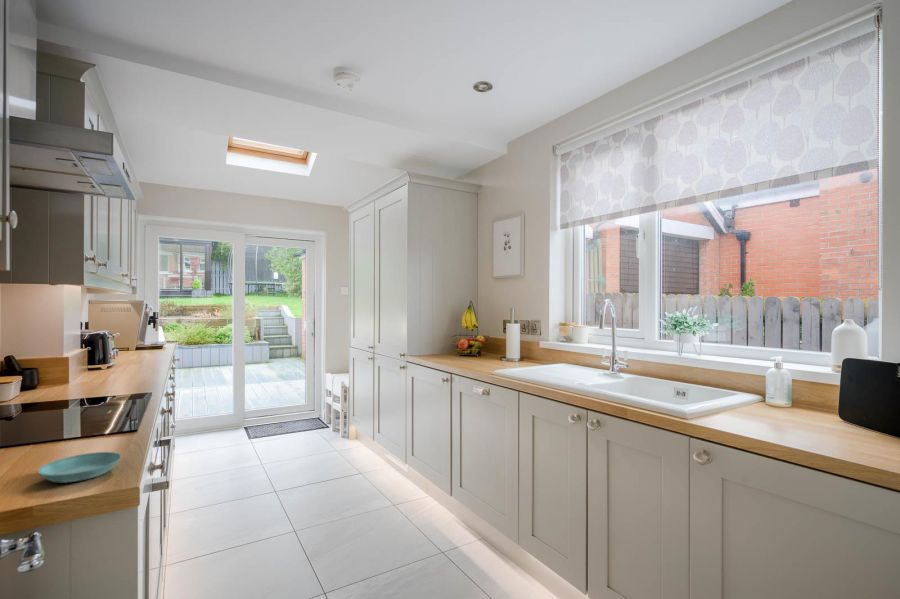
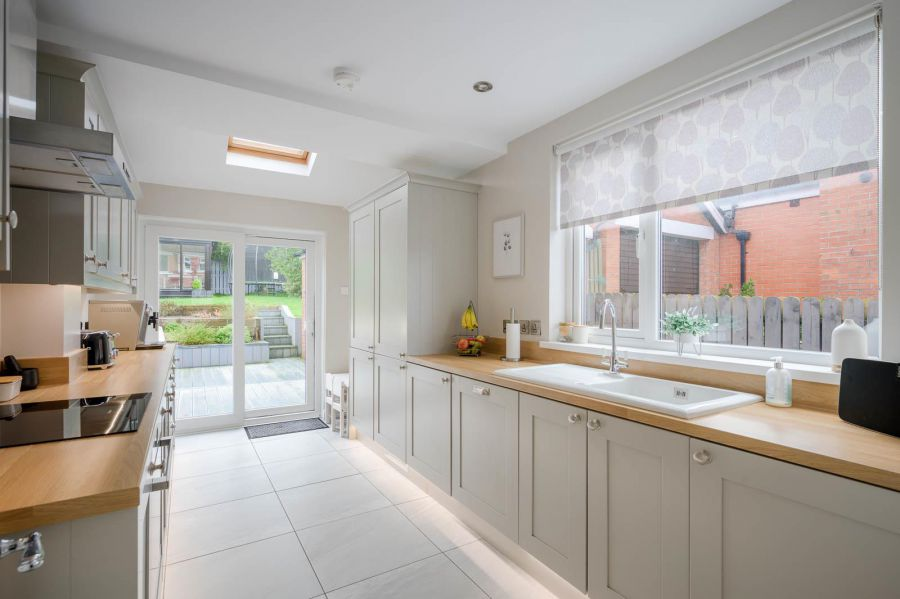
- saucer [36,451,123,484]
